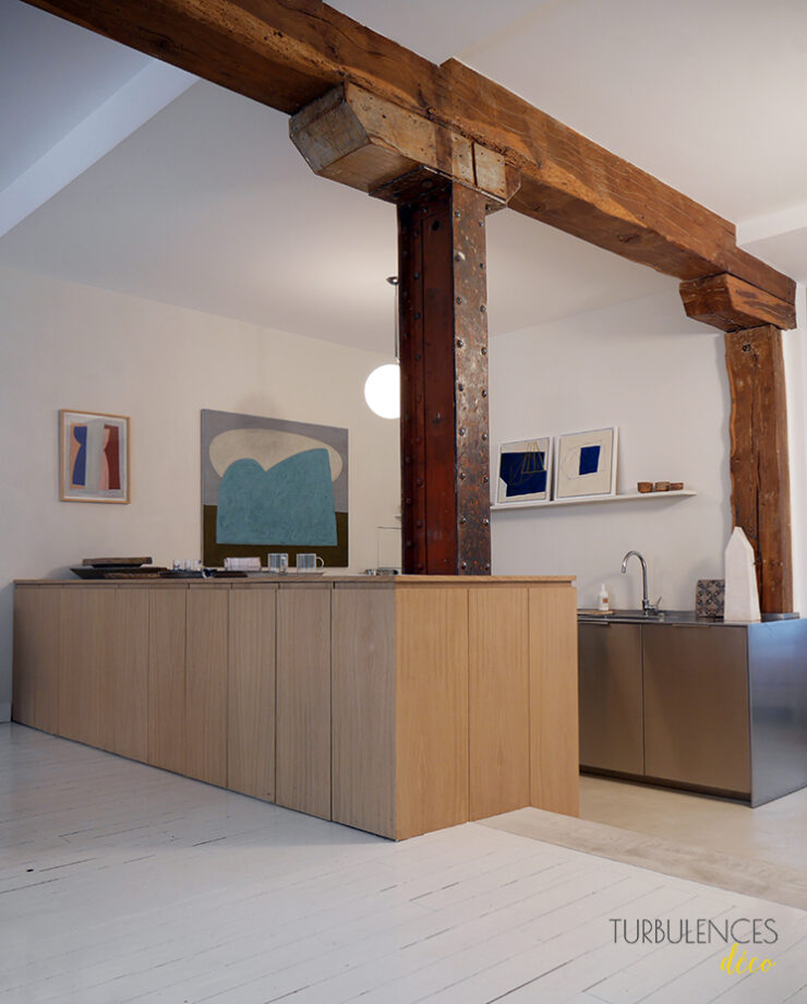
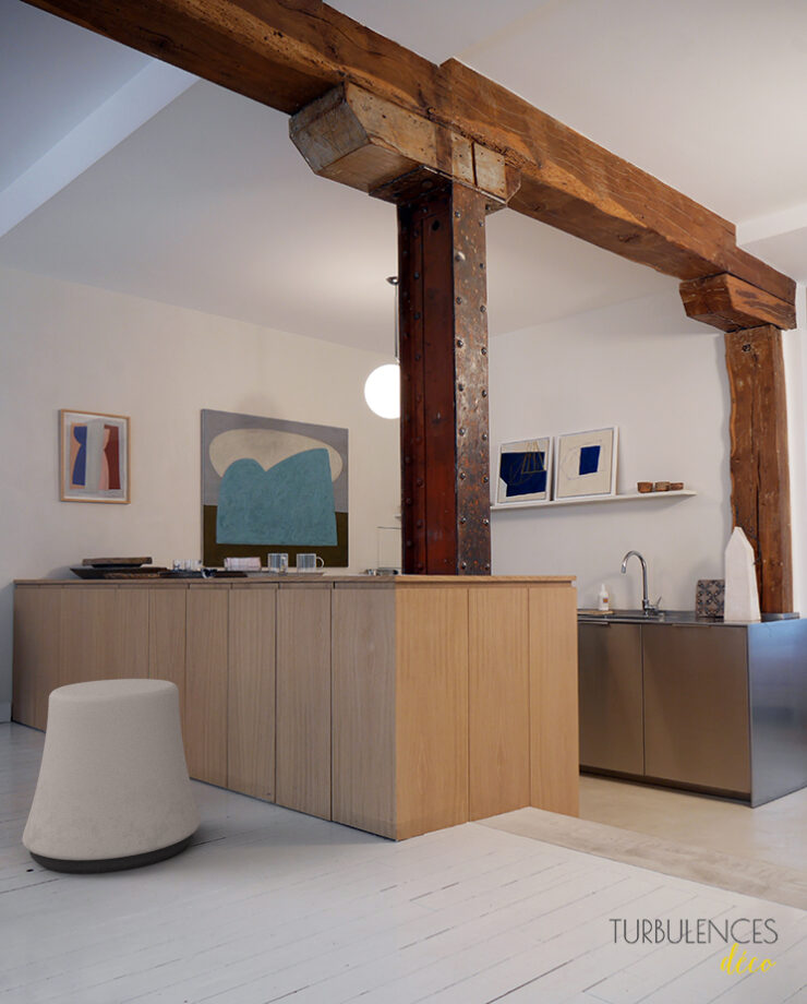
+ stool [22,678,202,875]
